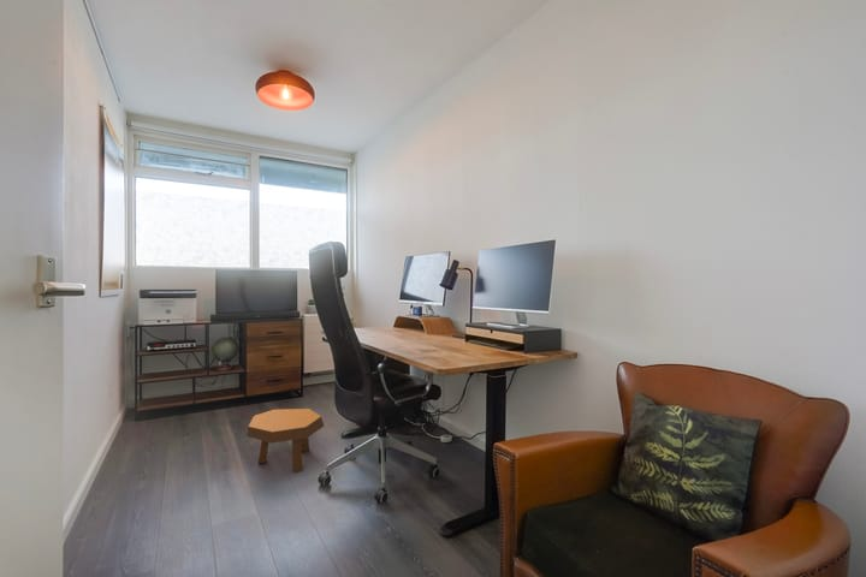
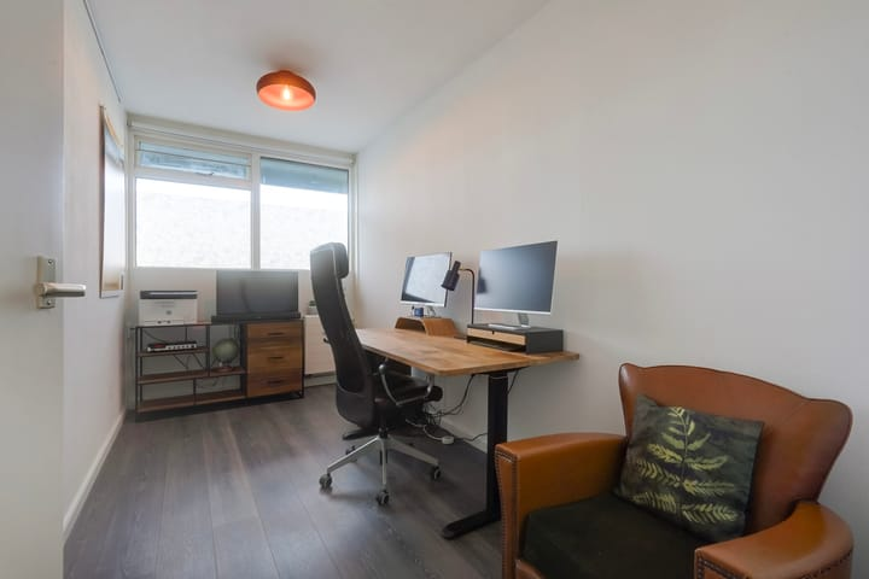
- footstool [247,408,325,475]
